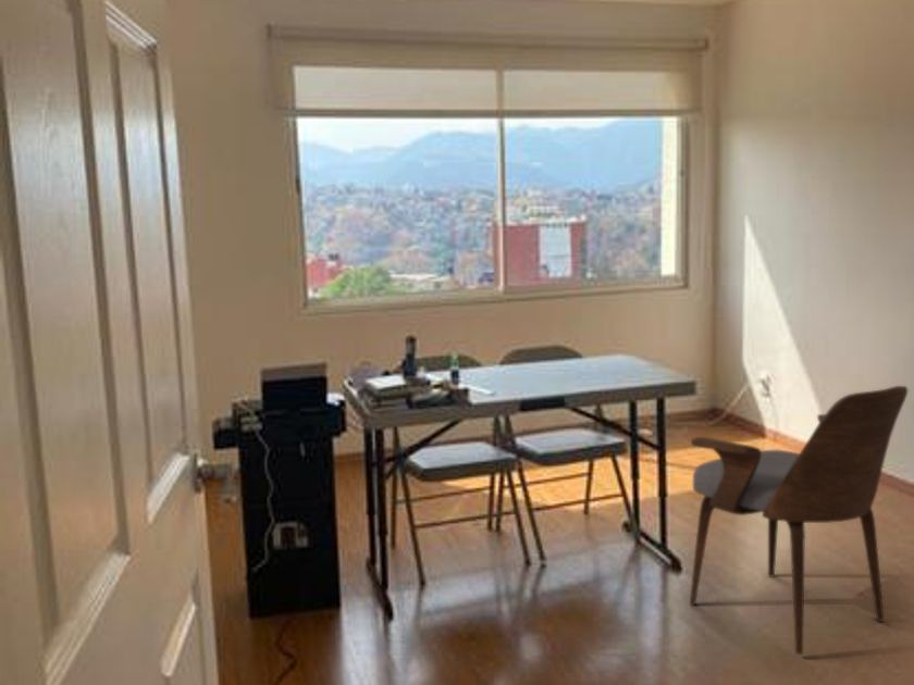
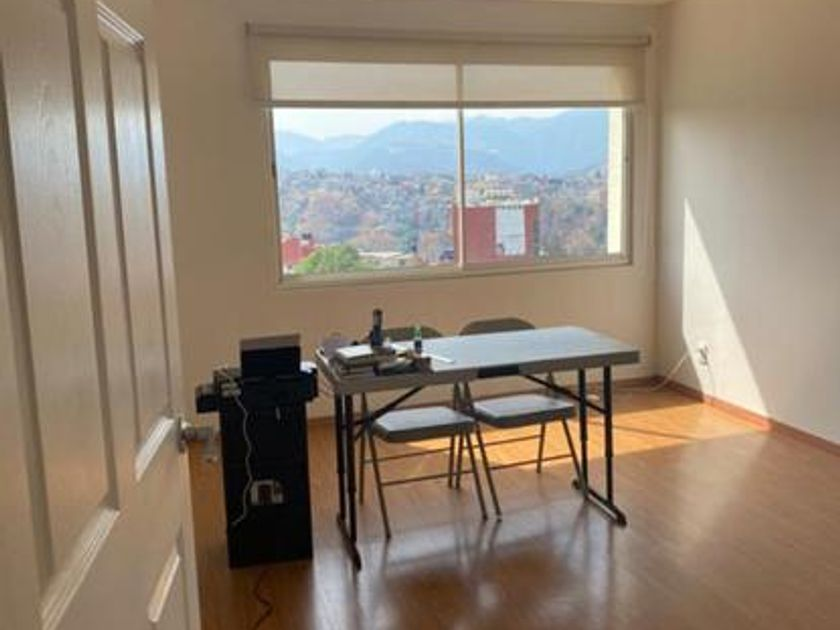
- armchair [689,385,909,656]
